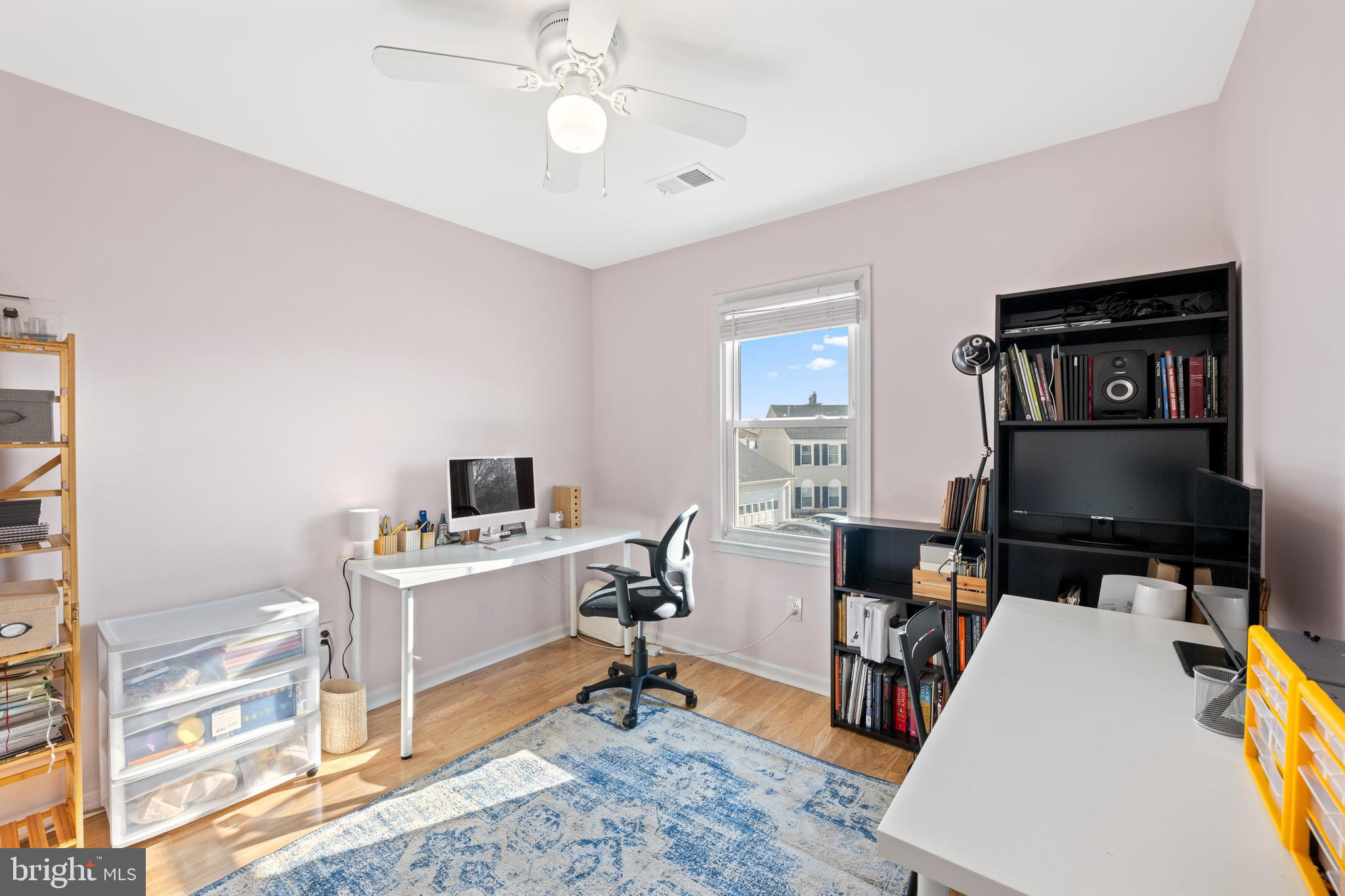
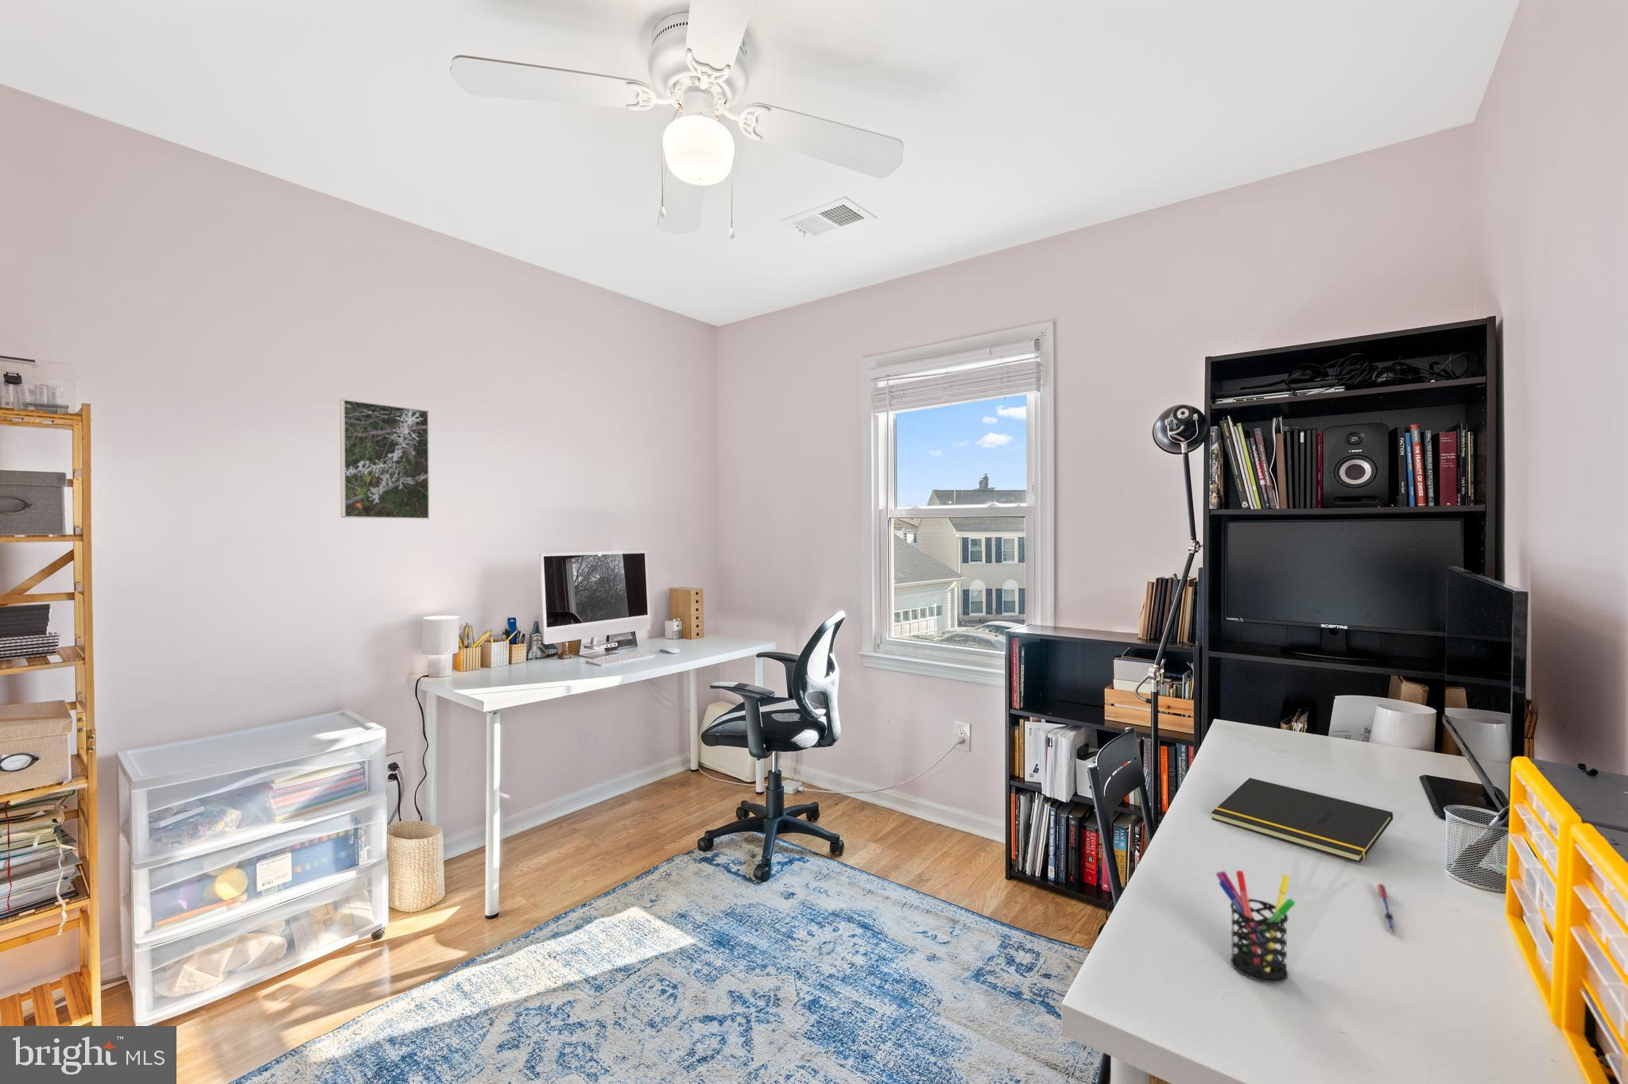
+ pen holder [1214,870,1295,984]
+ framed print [339,399,430,520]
+ pen [1376,883,1398,935]
+ notepad [1210,777,1393,864]
